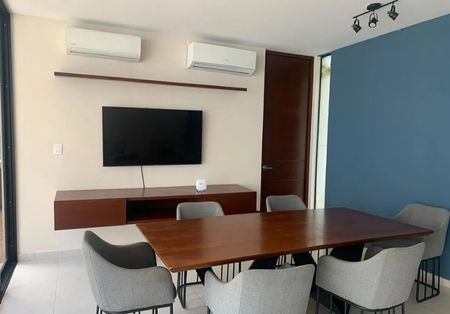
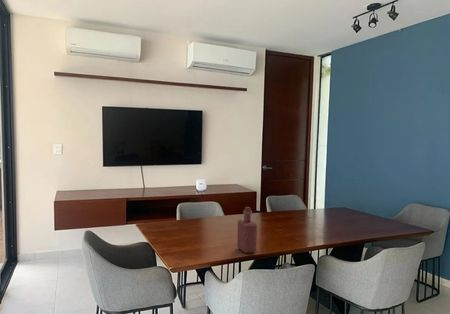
+ bottle [236,206,258,254]
